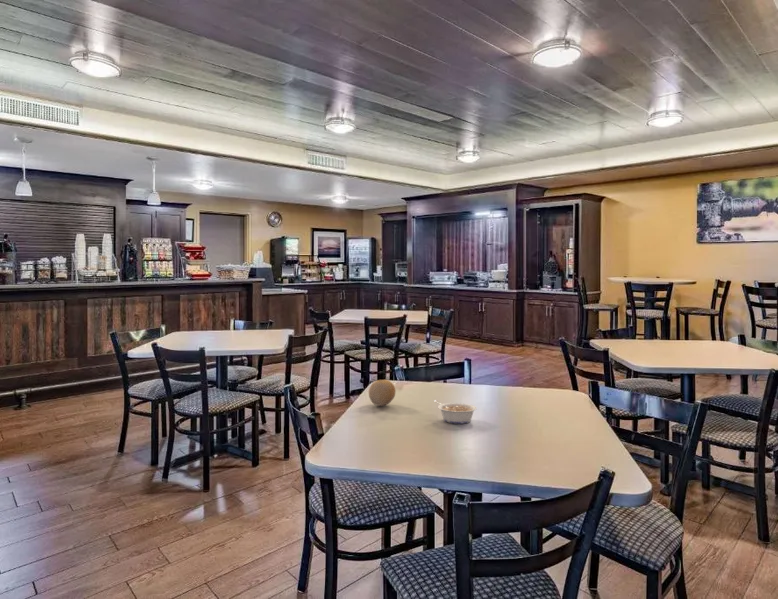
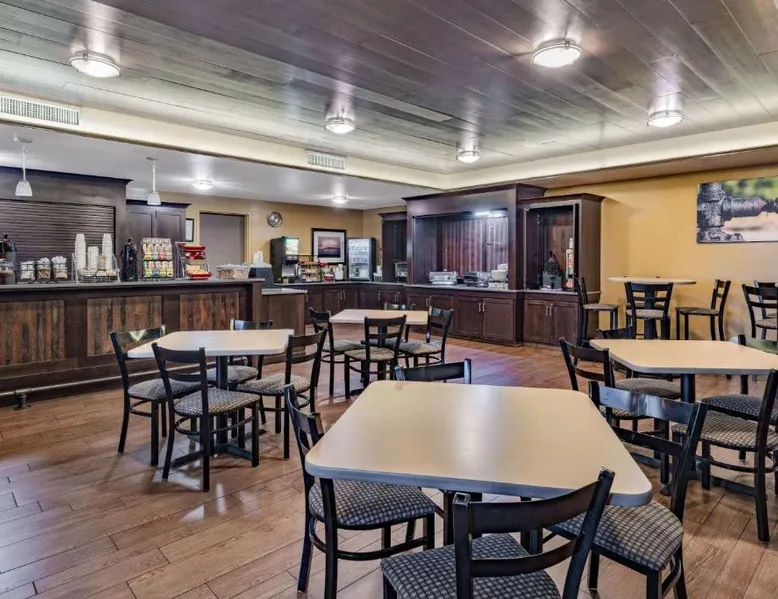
- fruit [368,379,397,407]
- legume [433,399,478,425]
